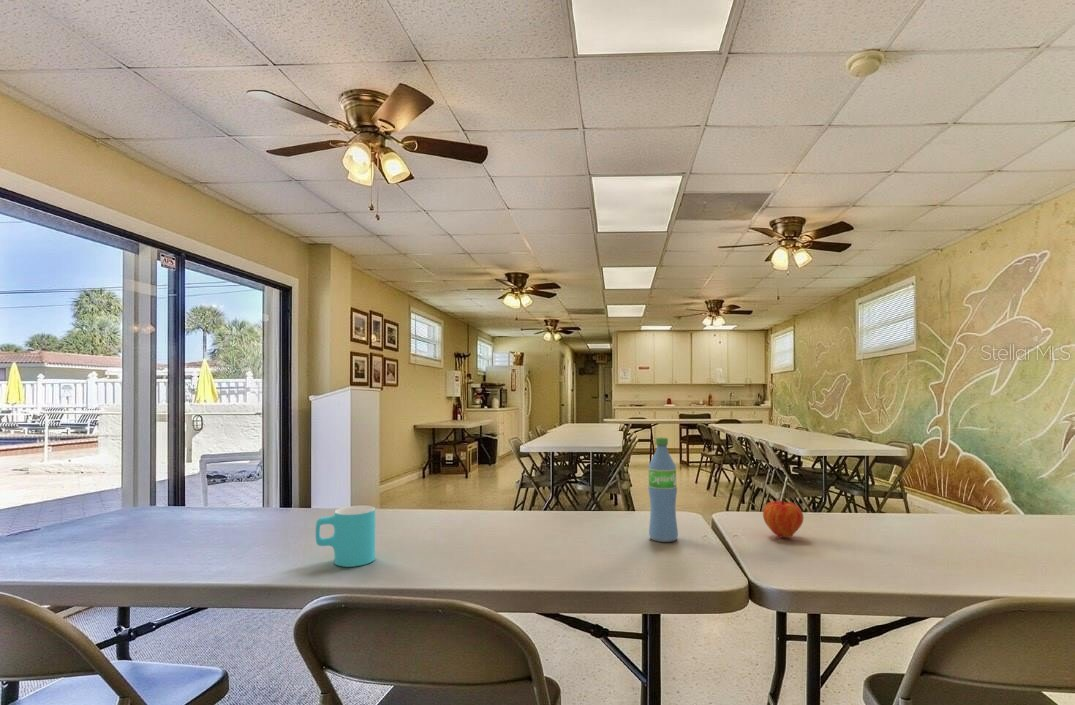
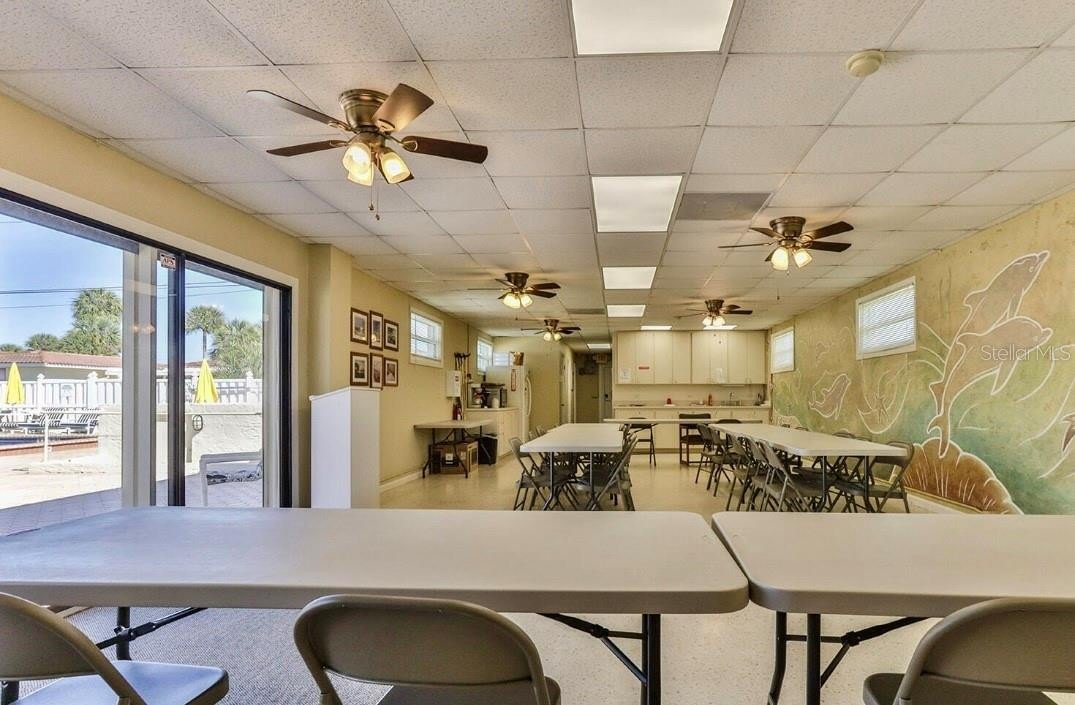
- water bottle [647,436,679,543]
- fruit [762,496,804,539]
- cup [315,505,376,568]
